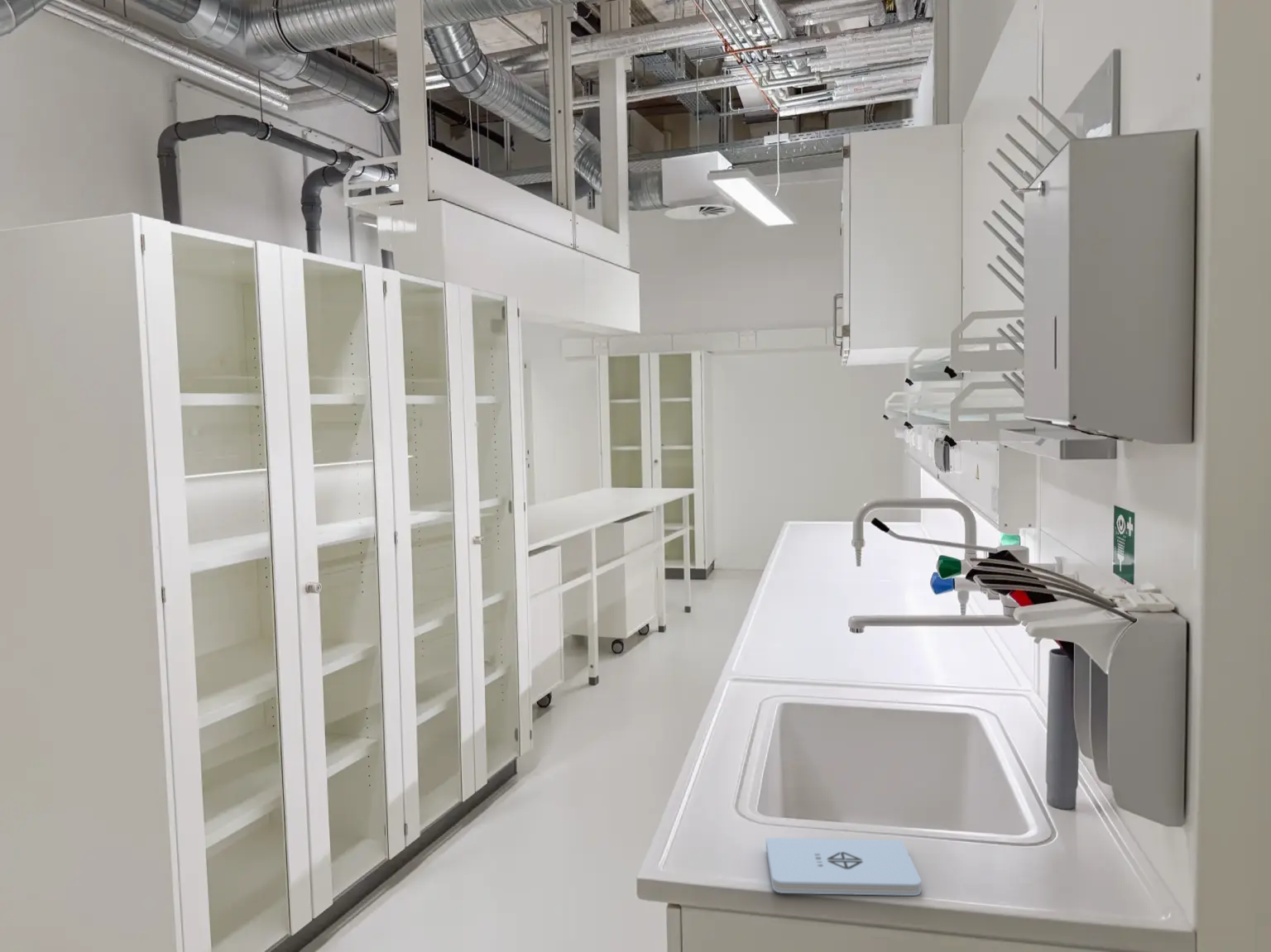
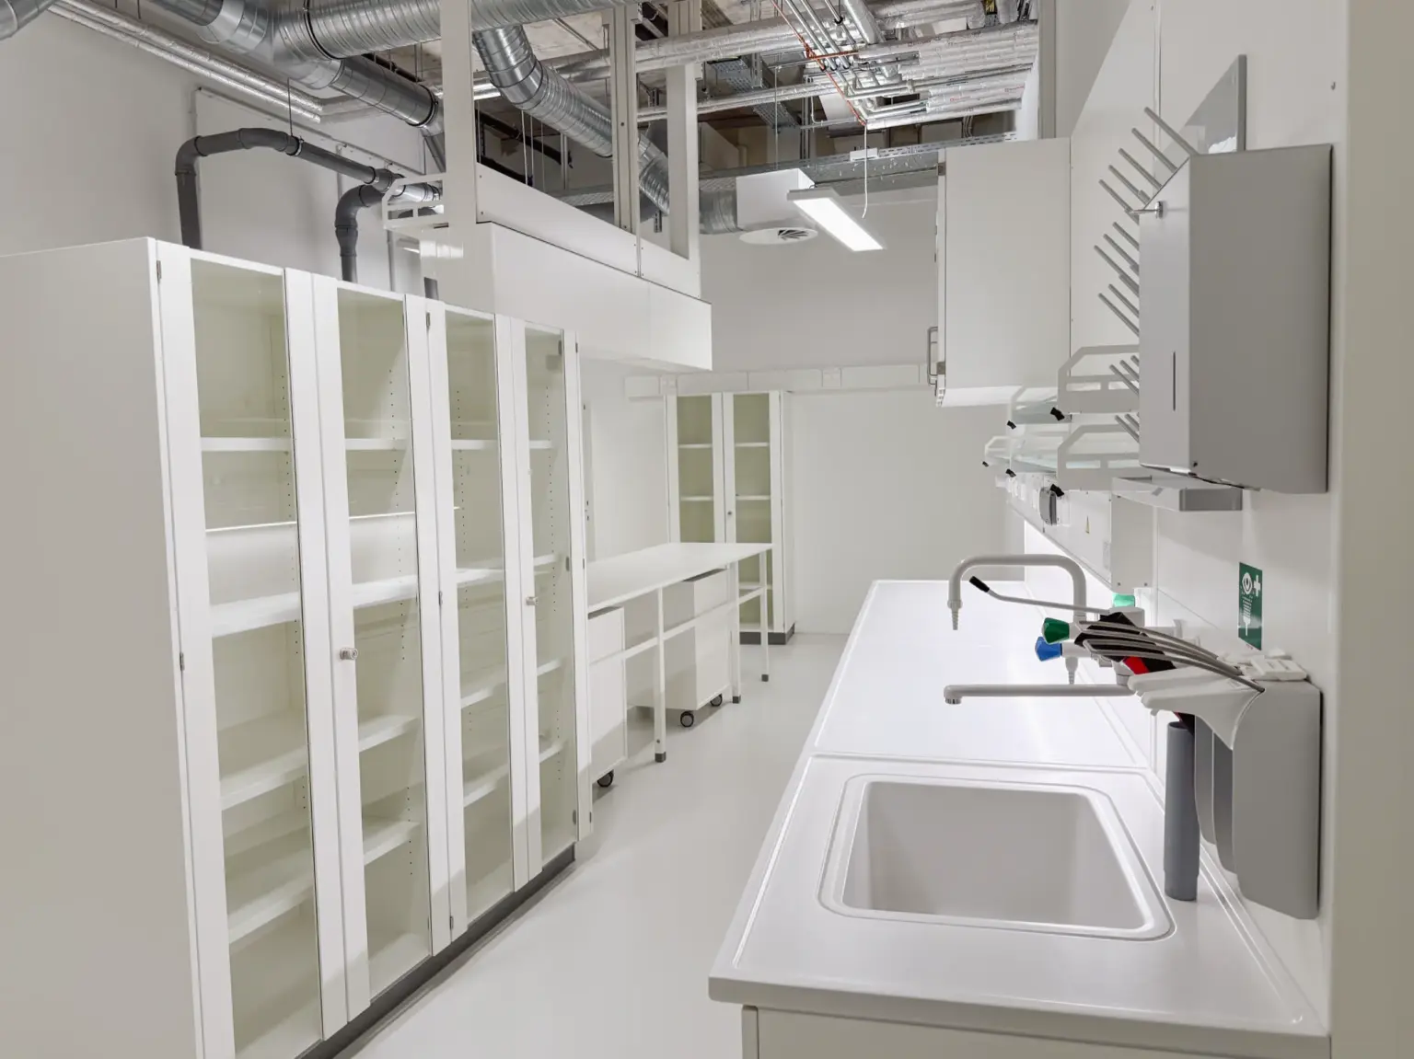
- notepad [765,837,922,897]
